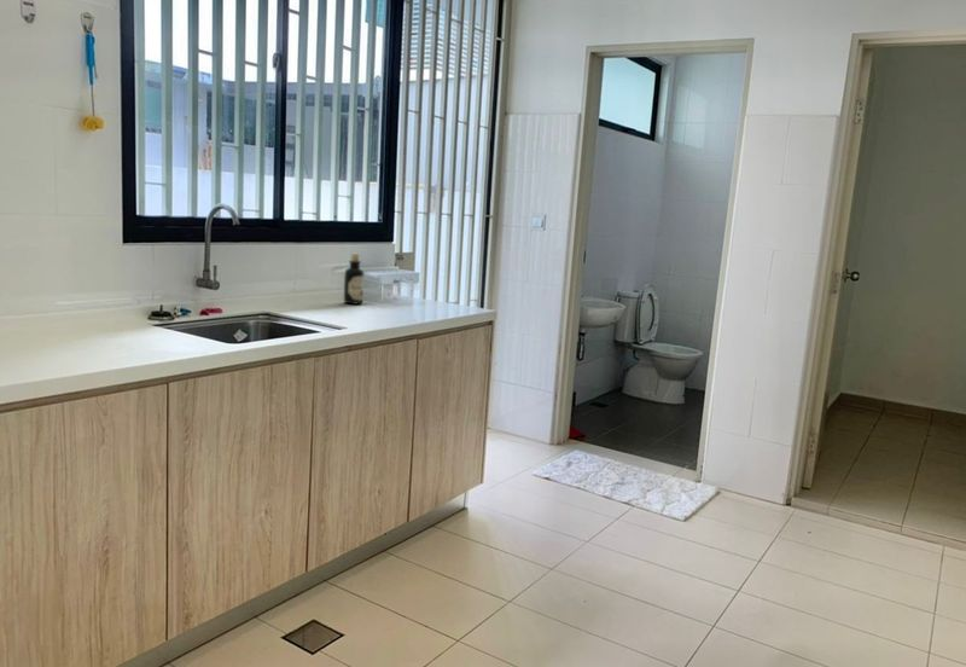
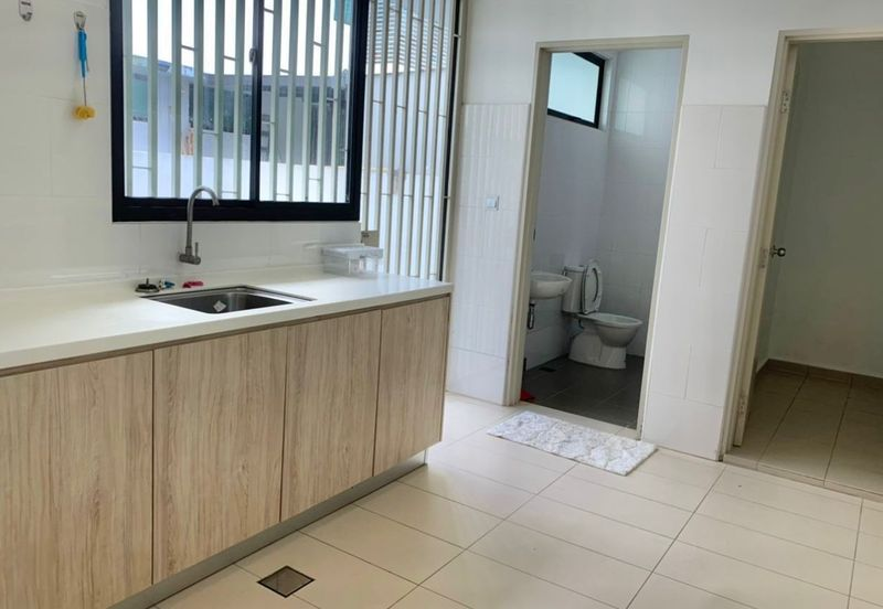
- bottle [343,253,365,304]
